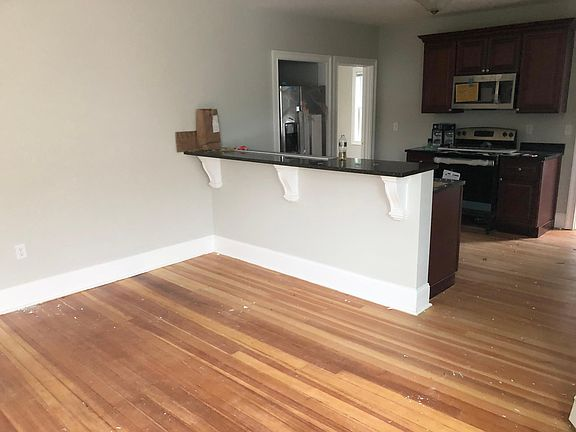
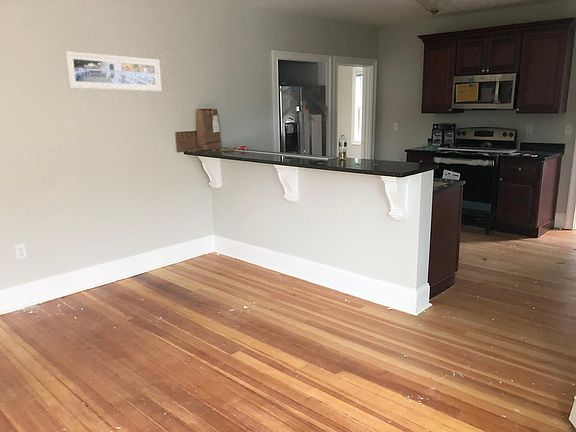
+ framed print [64,50,162,92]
